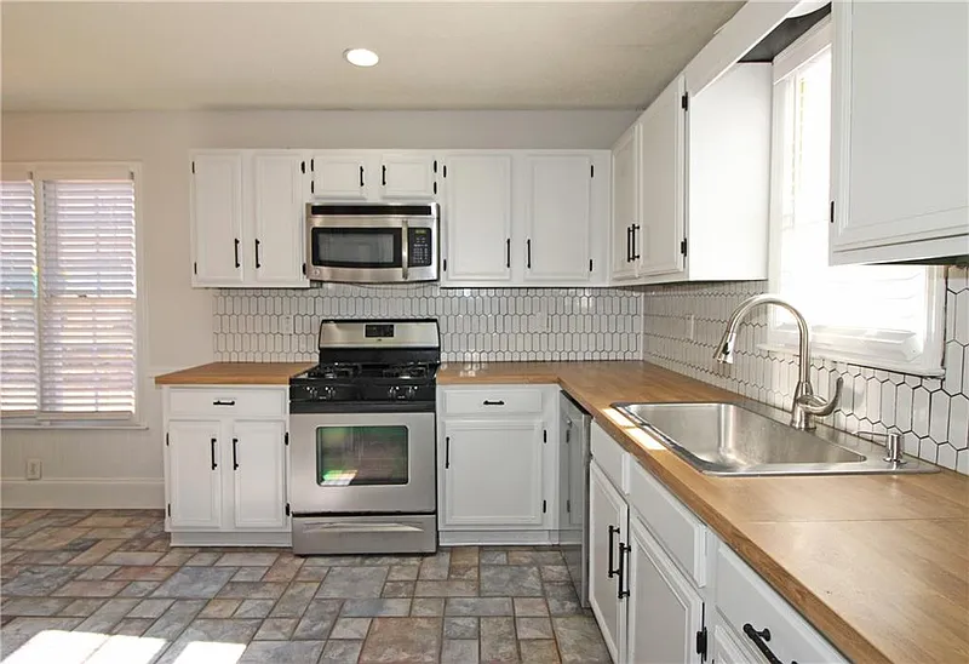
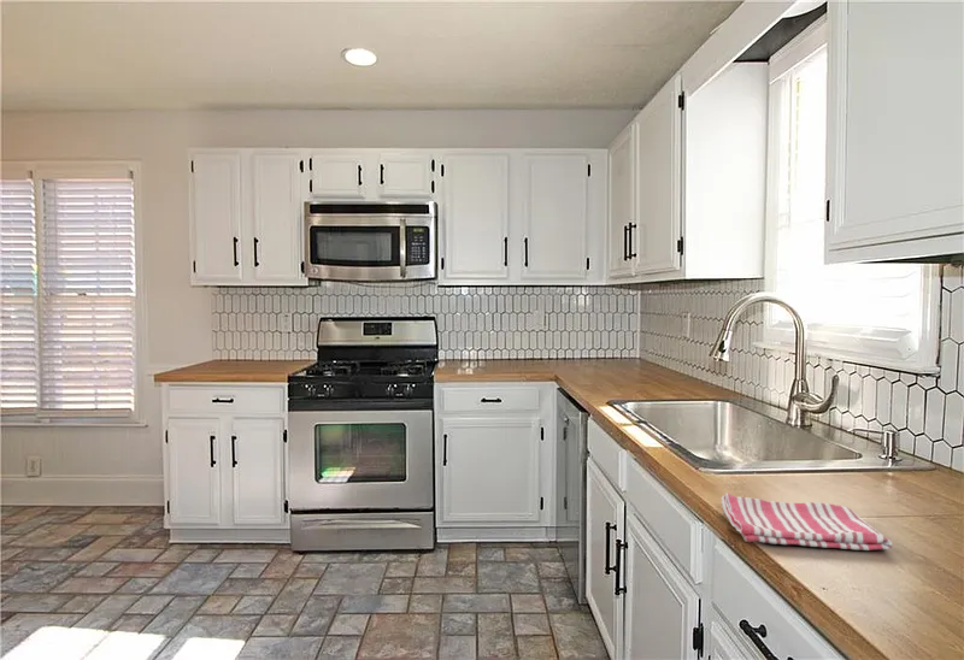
+ dish towel [719,493,894,552]
